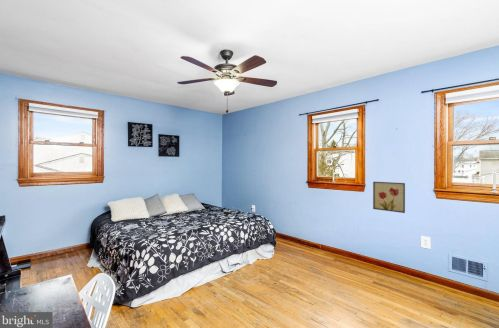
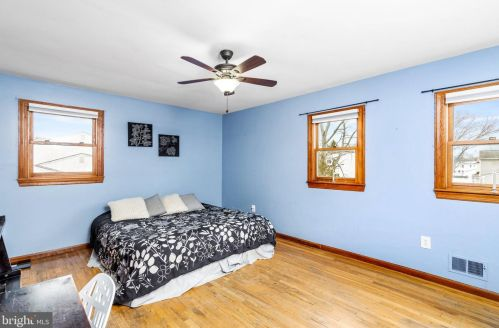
- wall art [372,181,406,214]
